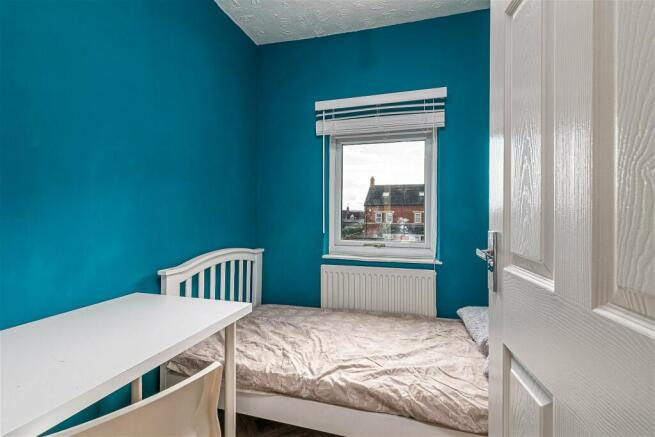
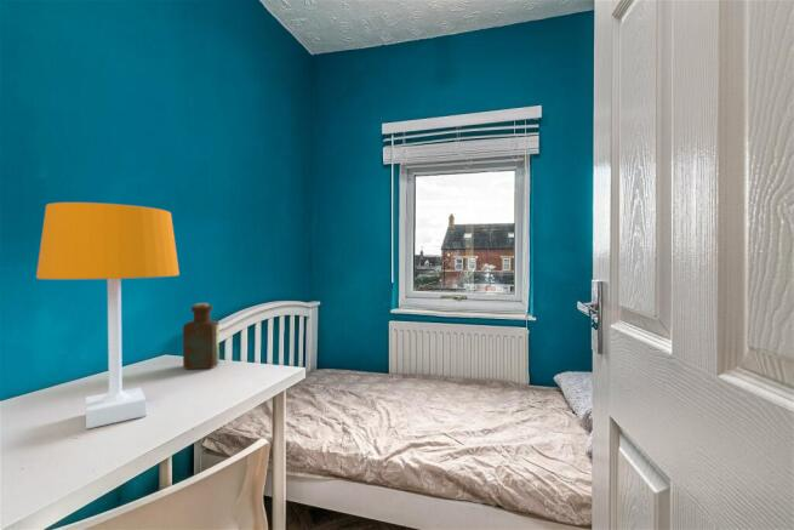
+ desk lamp [35,201,181,431]
+ bottle [182,302,221,370]
